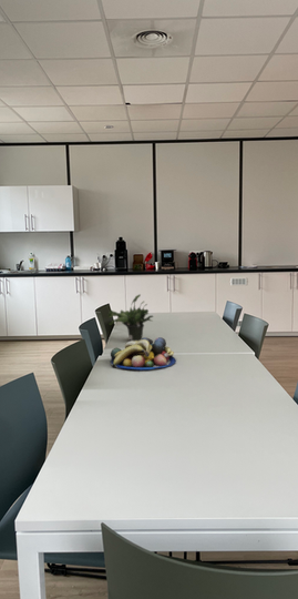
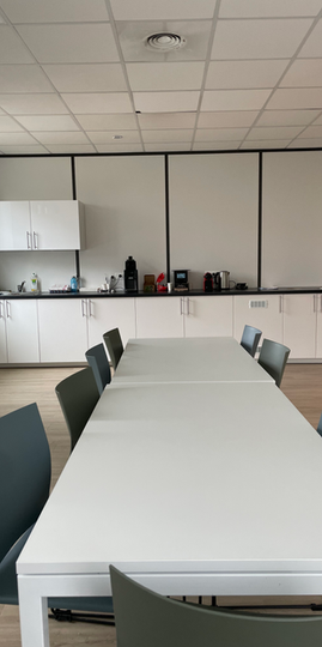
- fruit bowl [109,336,177,370]
- potted plant [106,293,154,342]
